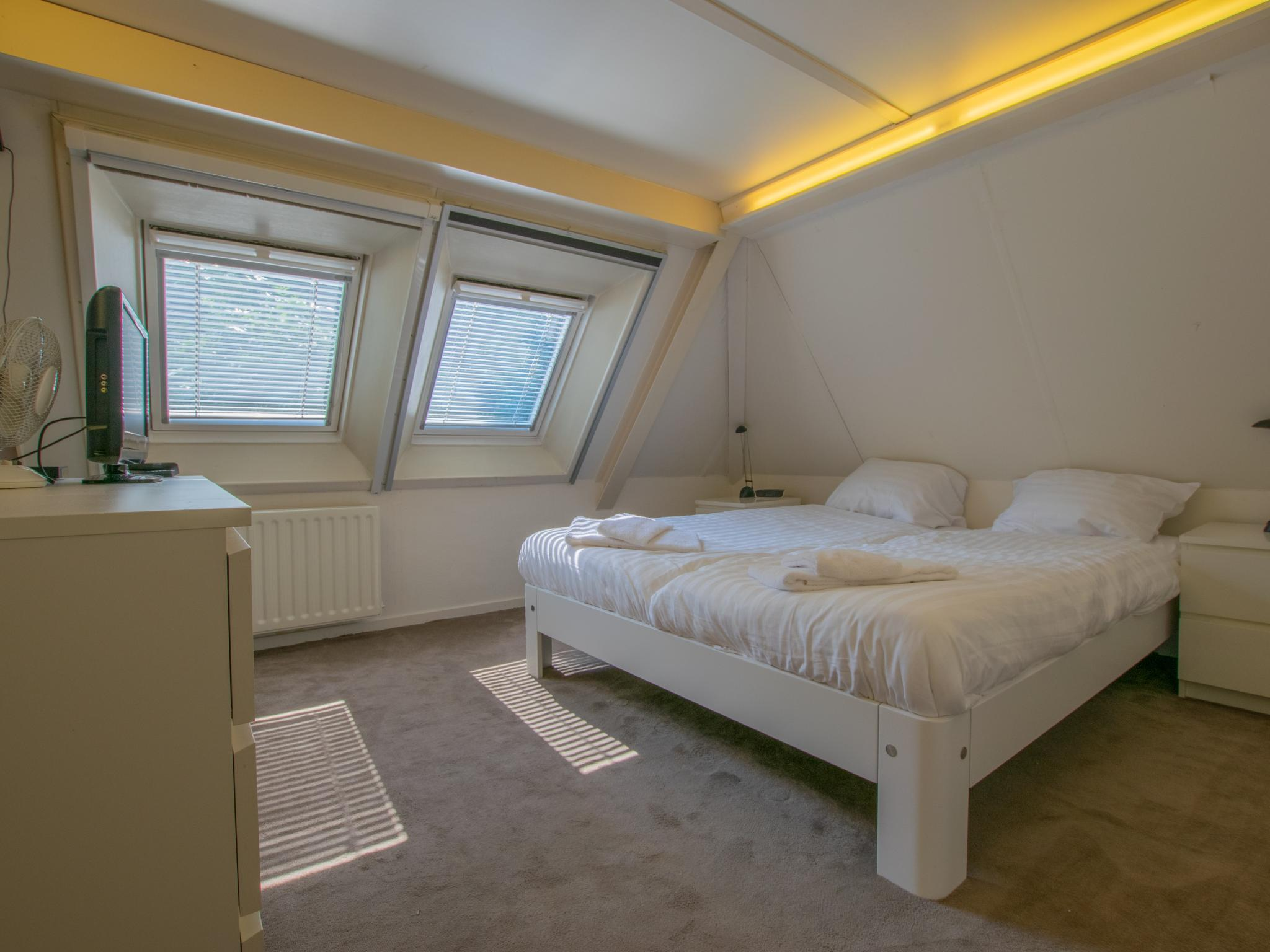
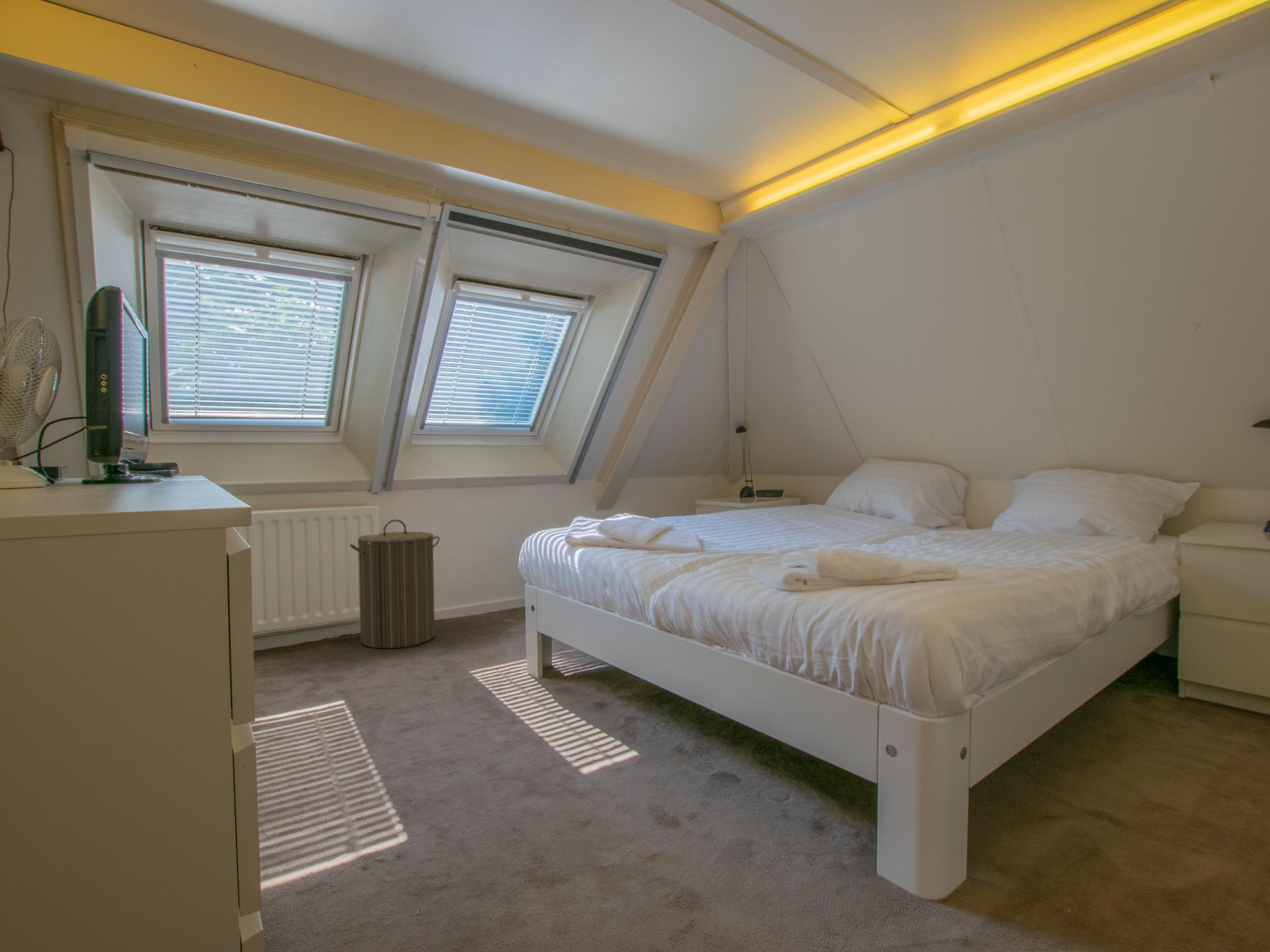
+ laundry hamper [349,519,441,649]
